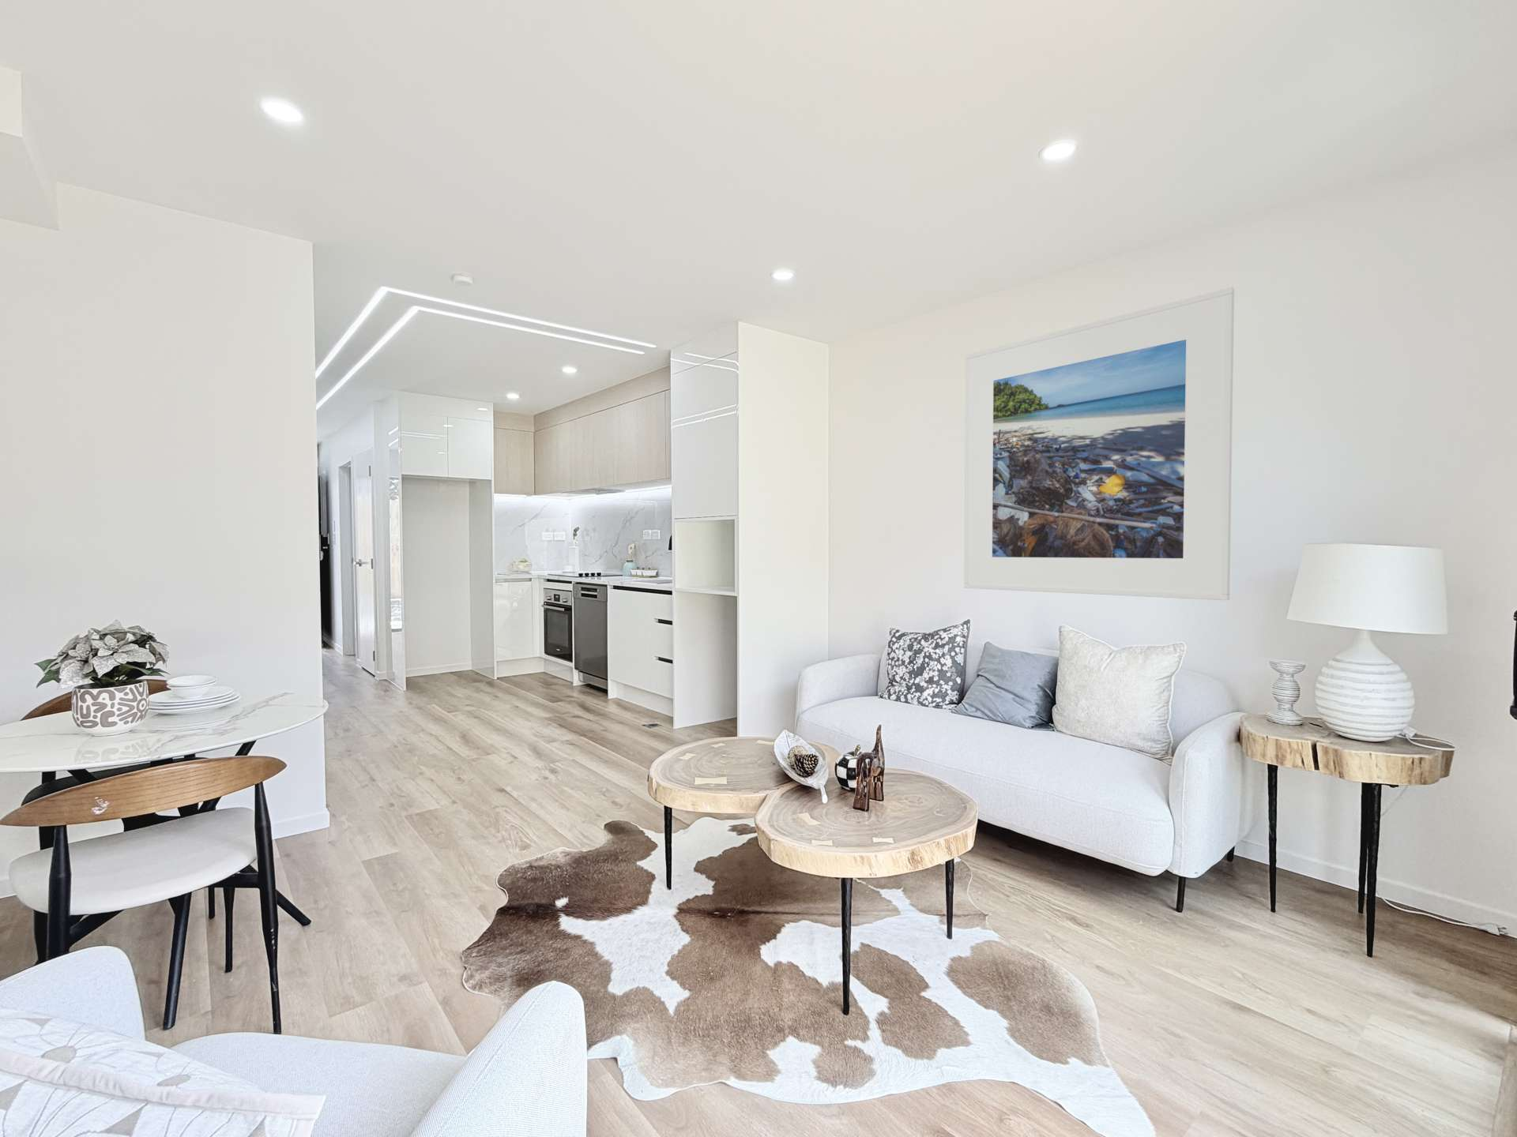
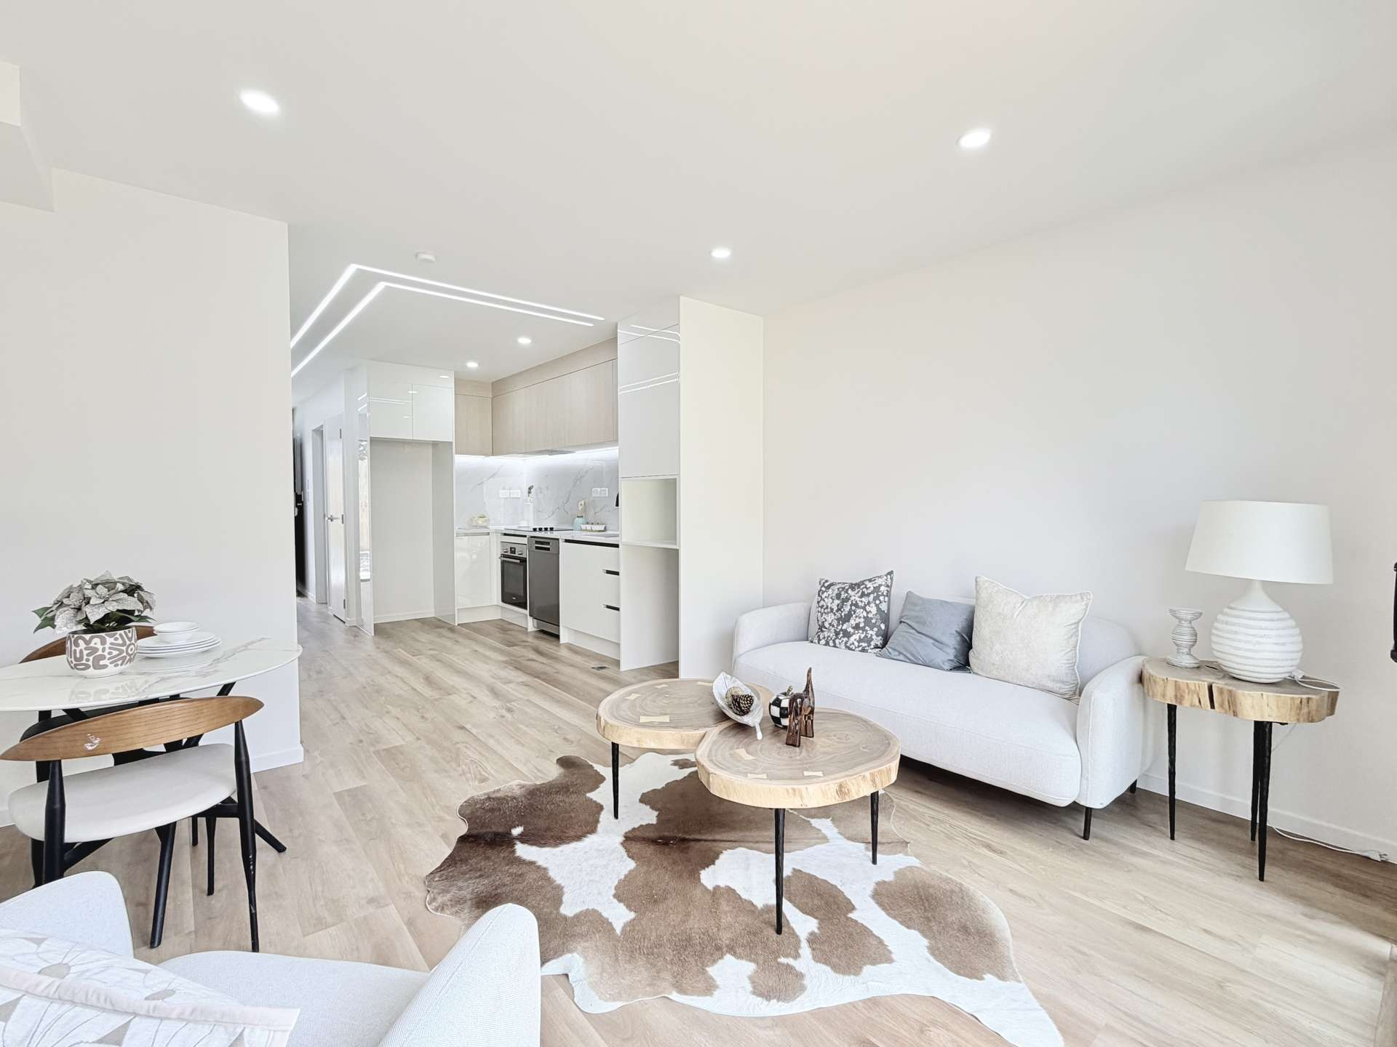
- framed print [963,287,1235,601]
